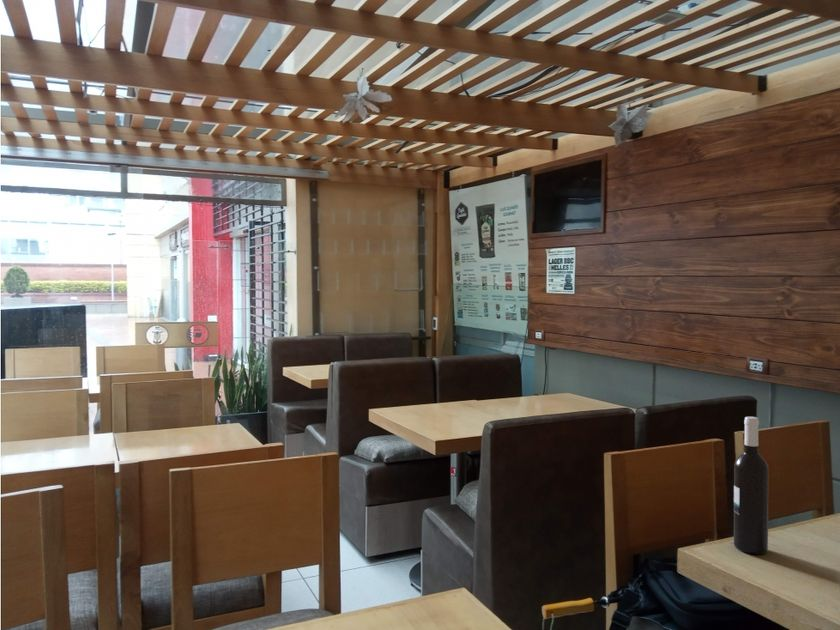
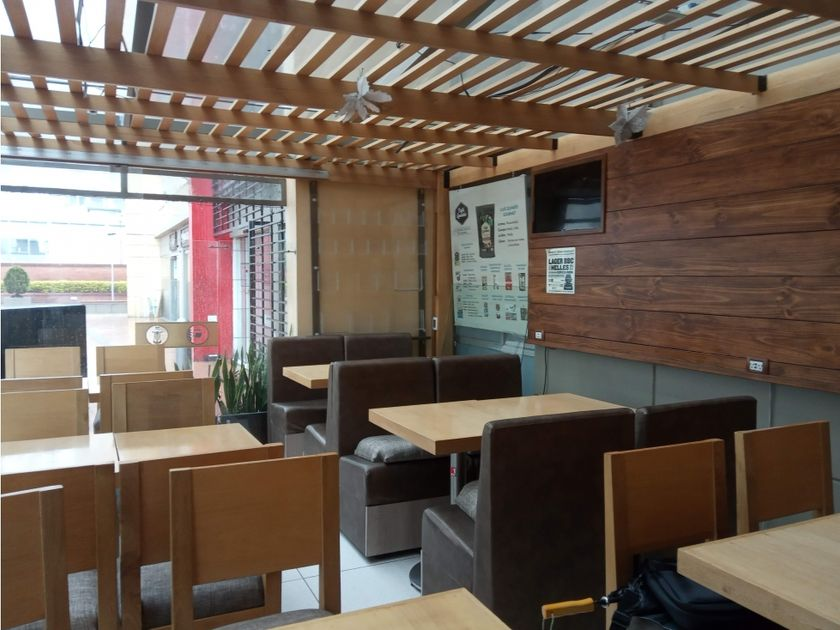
- wine bottle [733,416,769,555]
